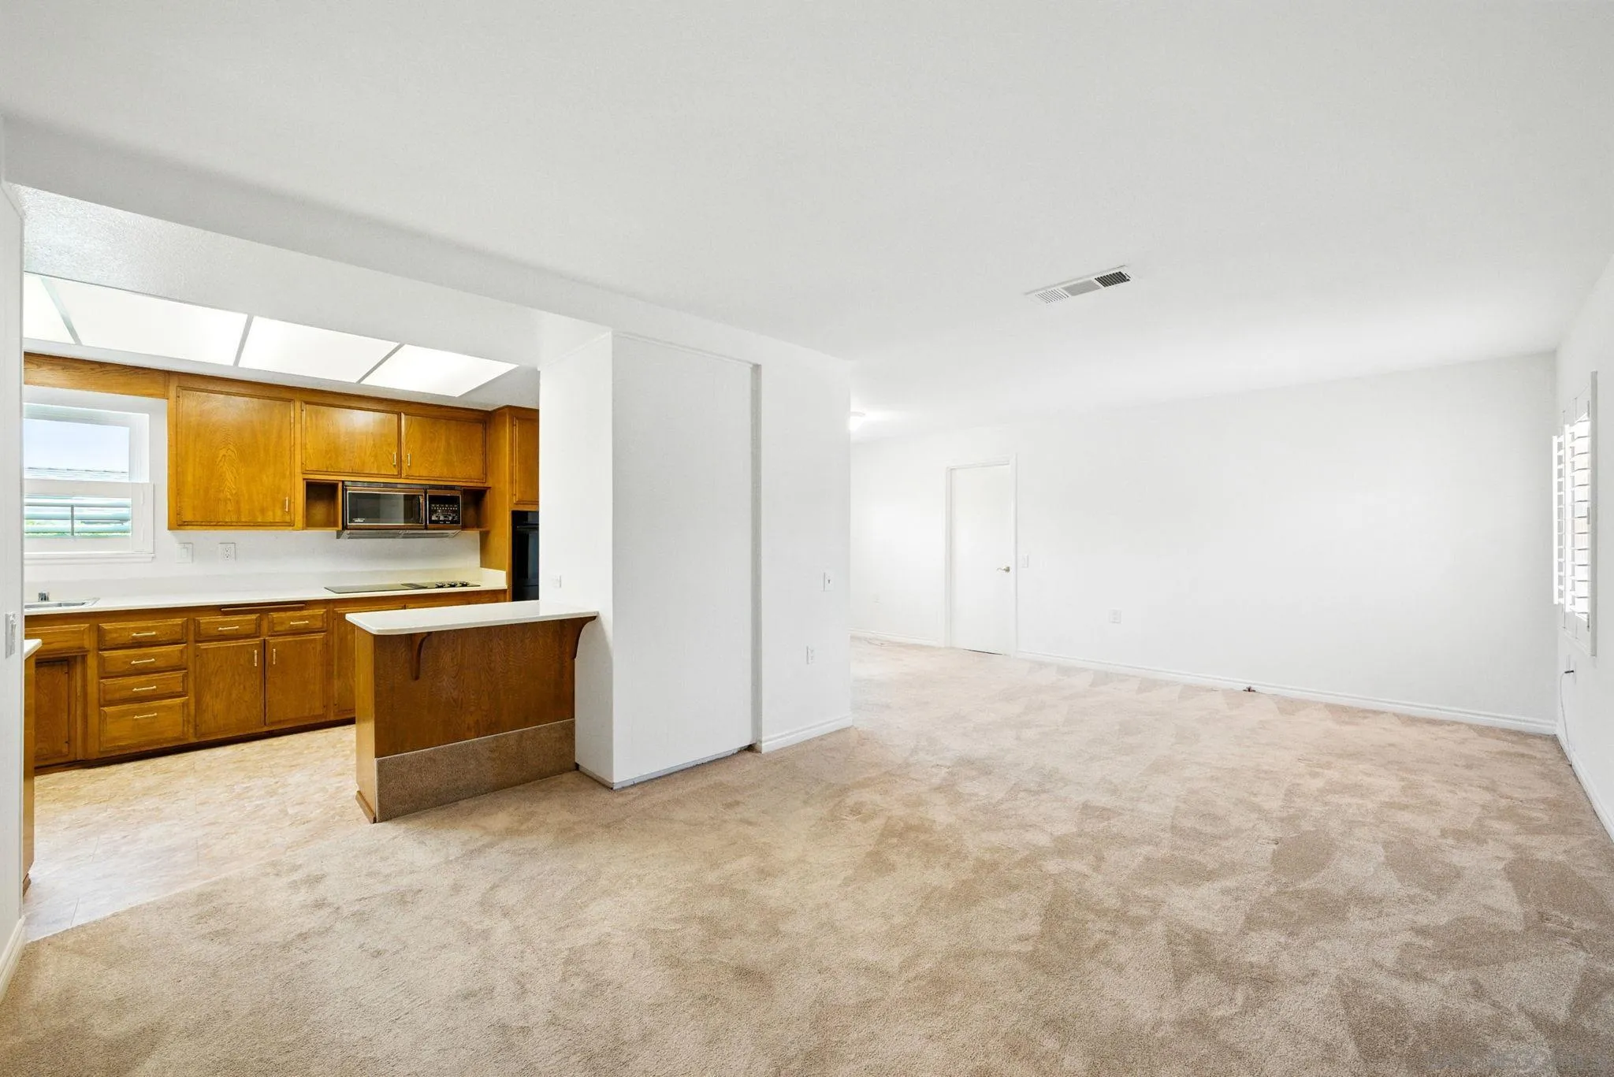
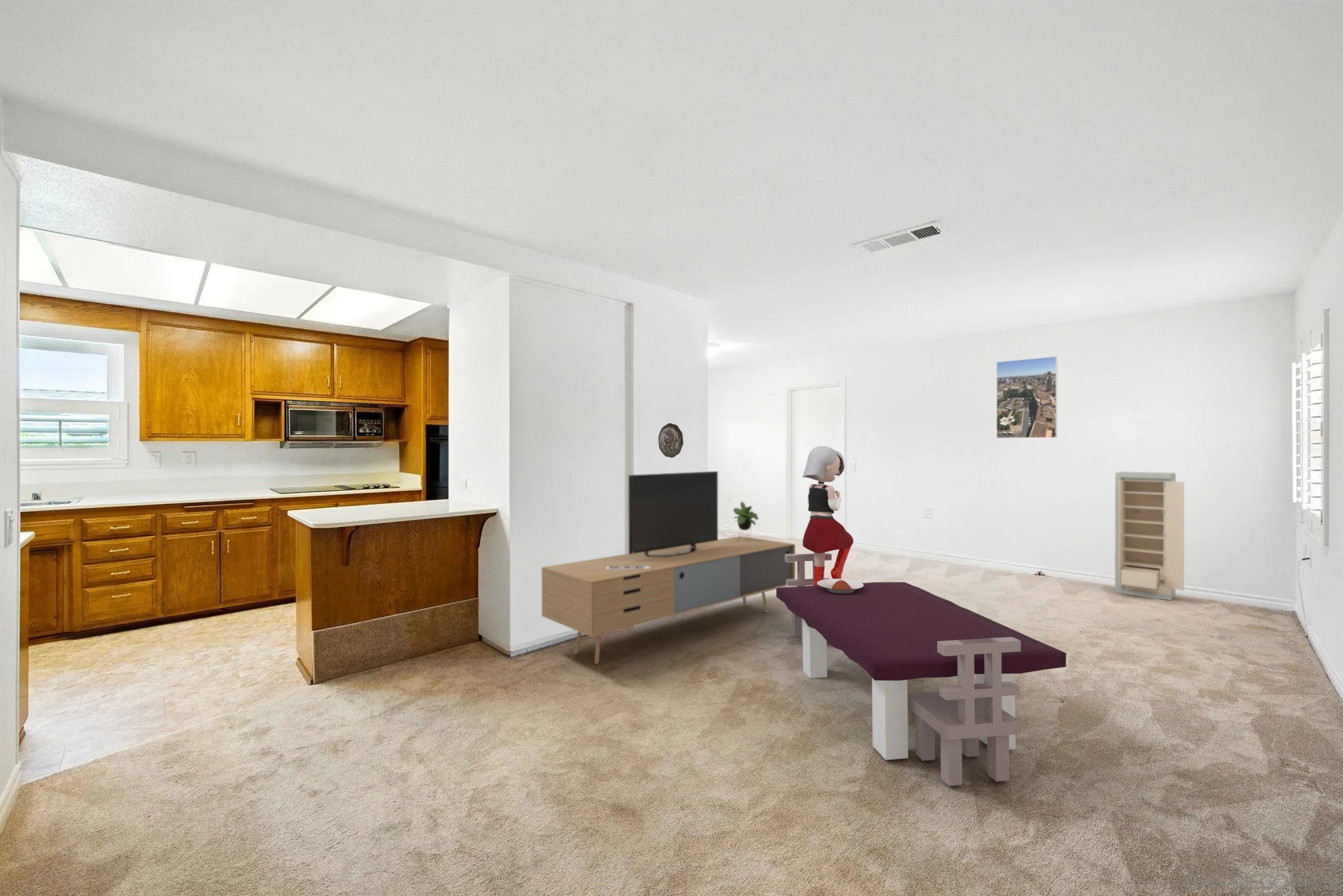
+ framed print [995,355,1058,439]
+ storage cabinet [1114,471,1185,601]
+ decorative plate [658,423,684,458]
+ dining table [776,446,1067,787]
+ media console [541,471,796,665]
